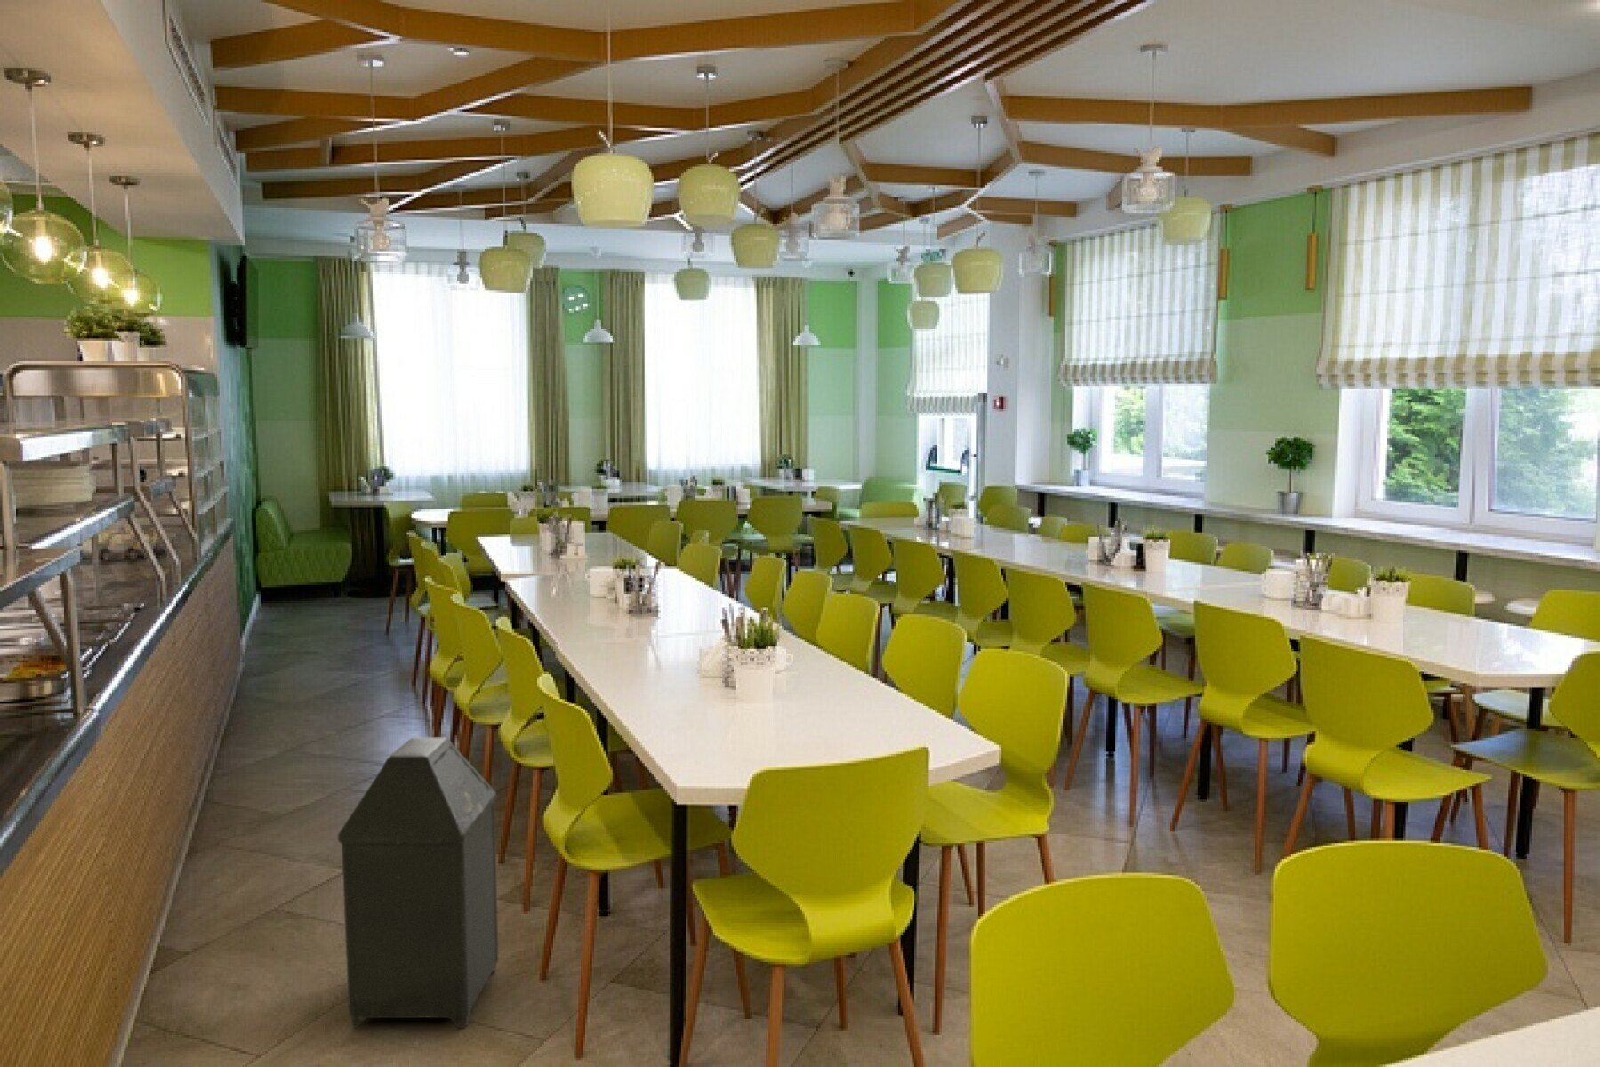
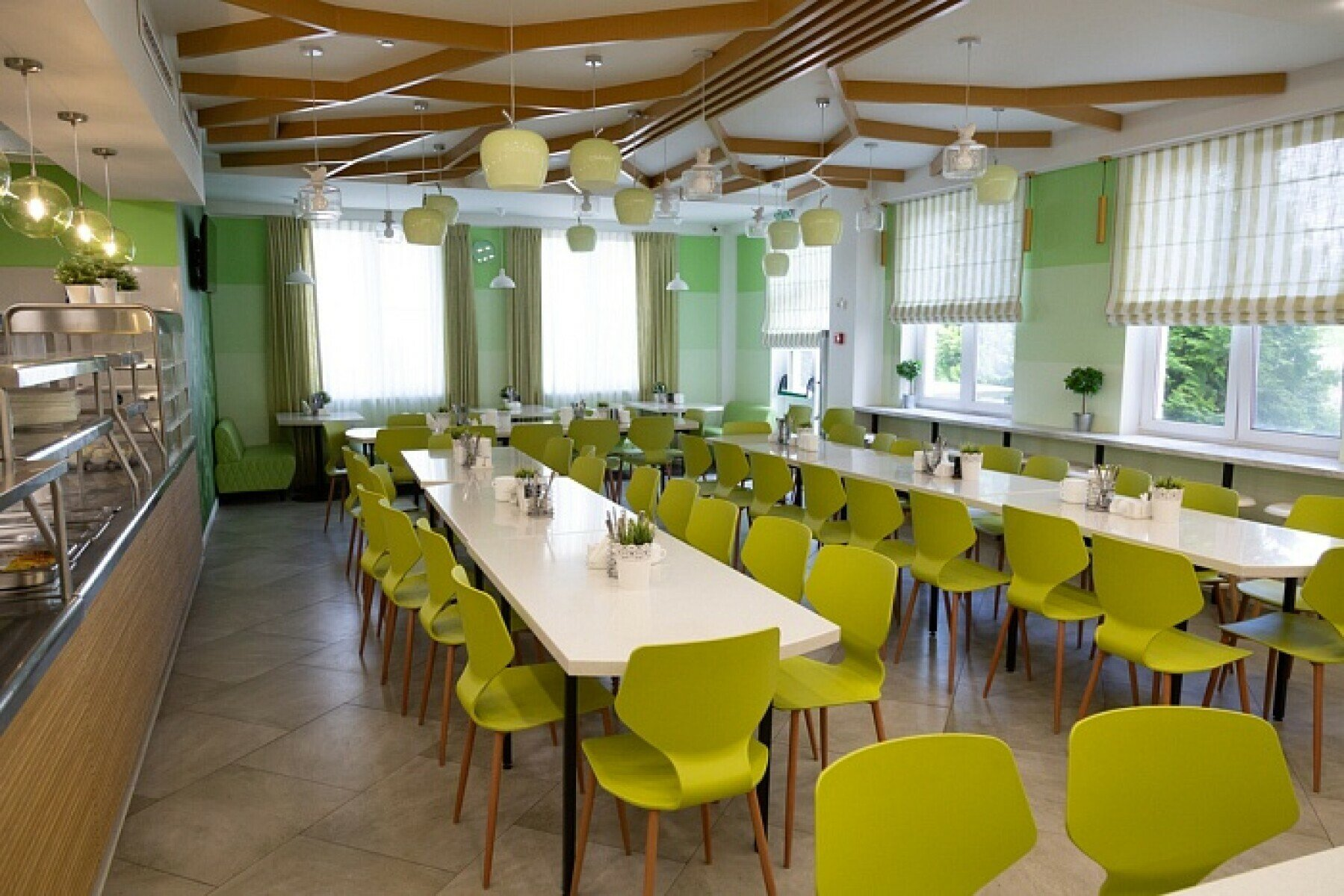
- trash can [337,737,500,1030]
